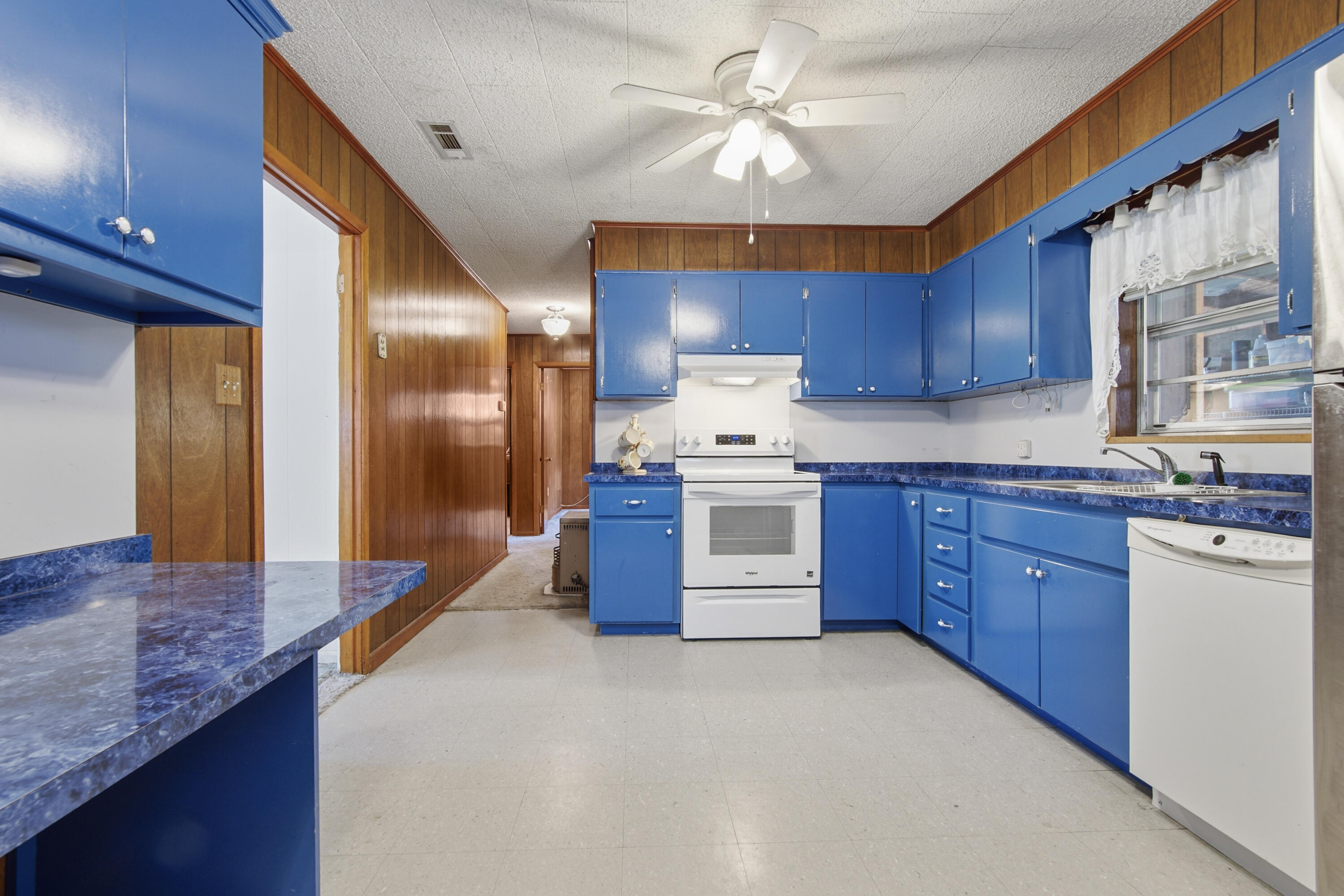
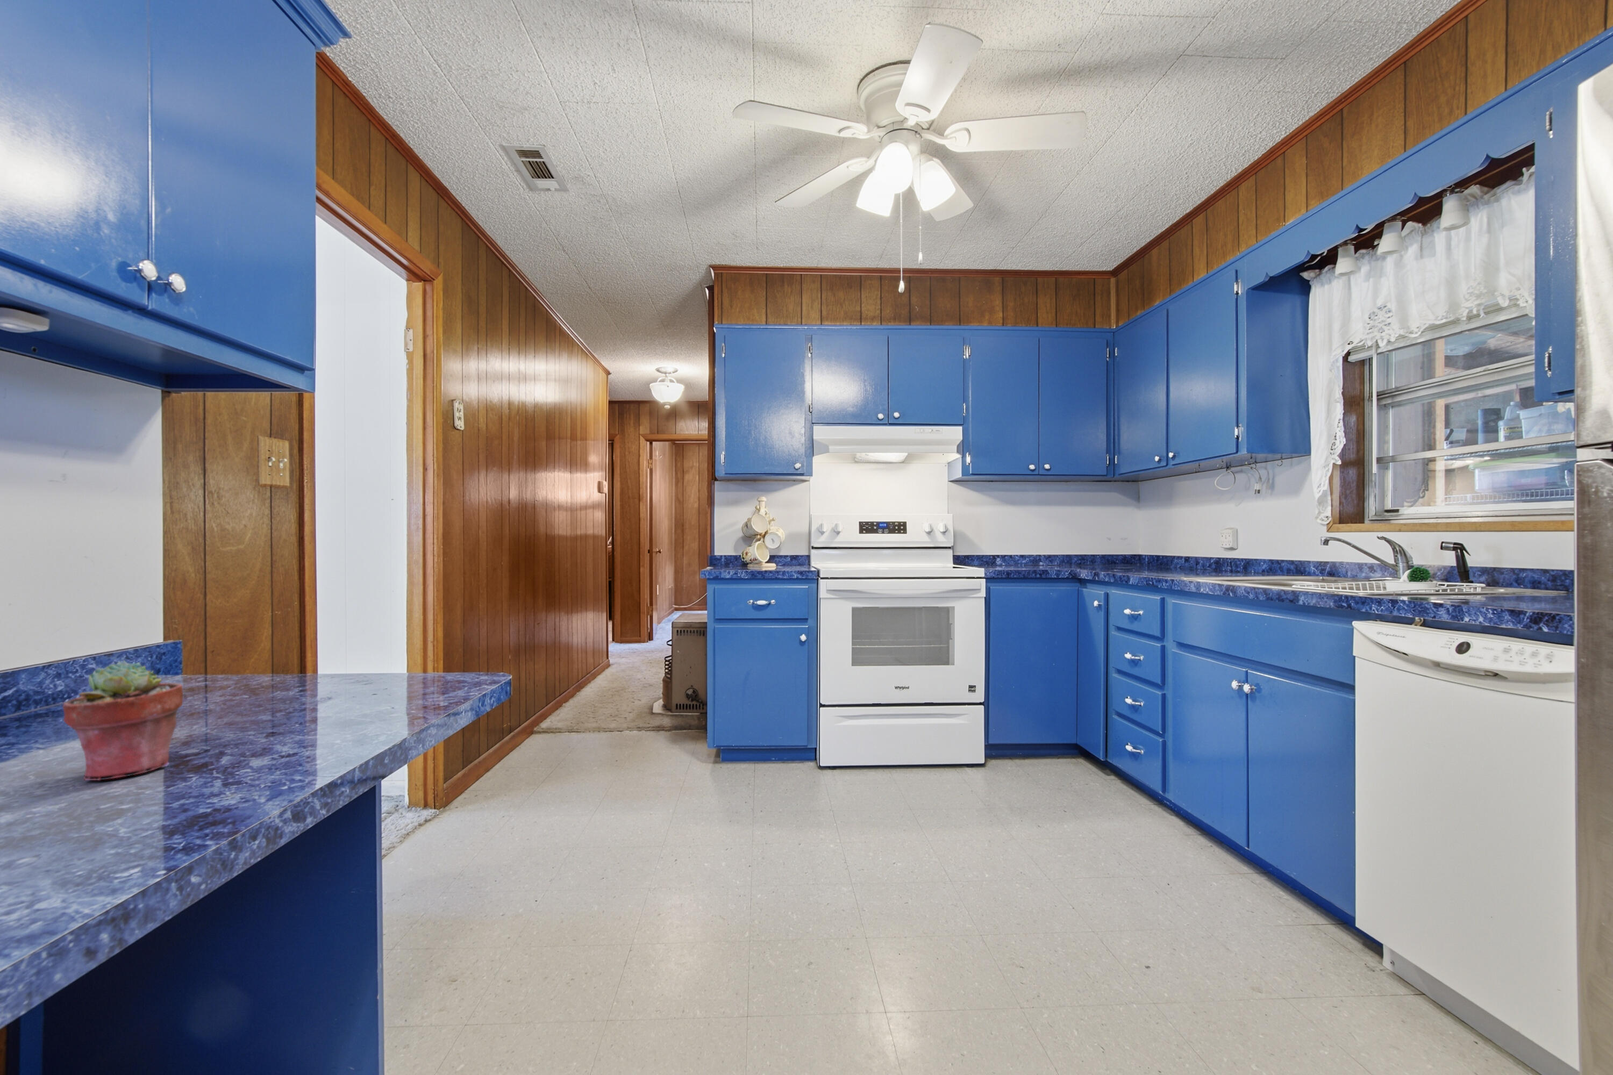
+ potted succulent [62,660,184,781]
